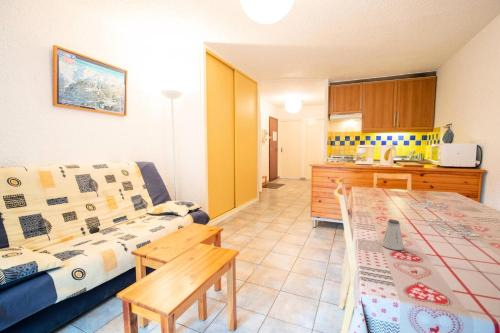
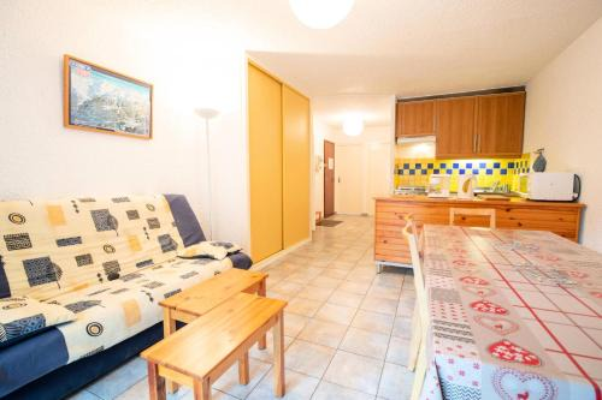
- saltshaker [381,219,405,251]
